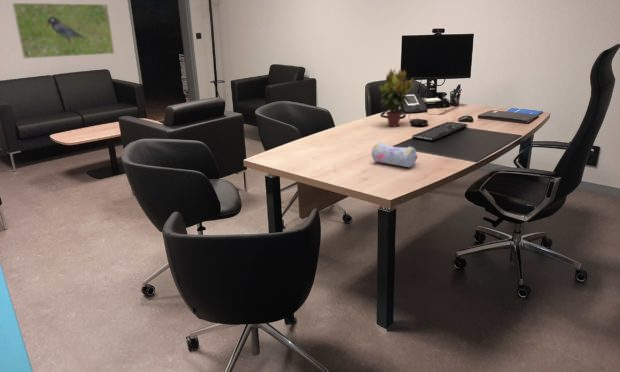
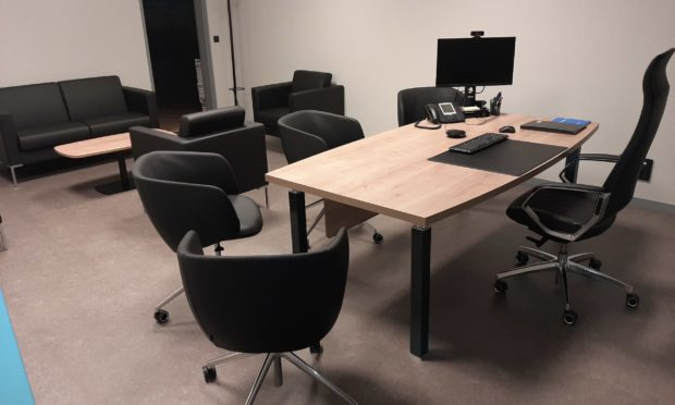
- potted plant [378,68,416,128]
- pencil case [371,142,418,168]
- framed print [11,2,115,60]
